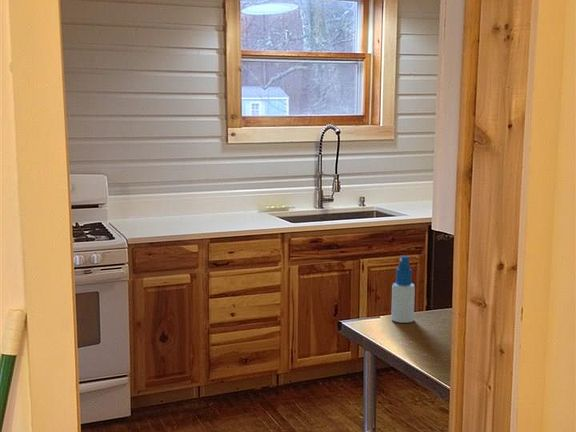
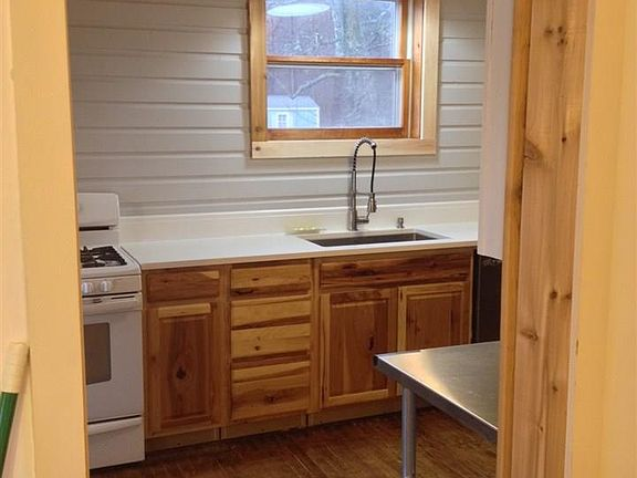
- spray bottle [390,255,416,324]
